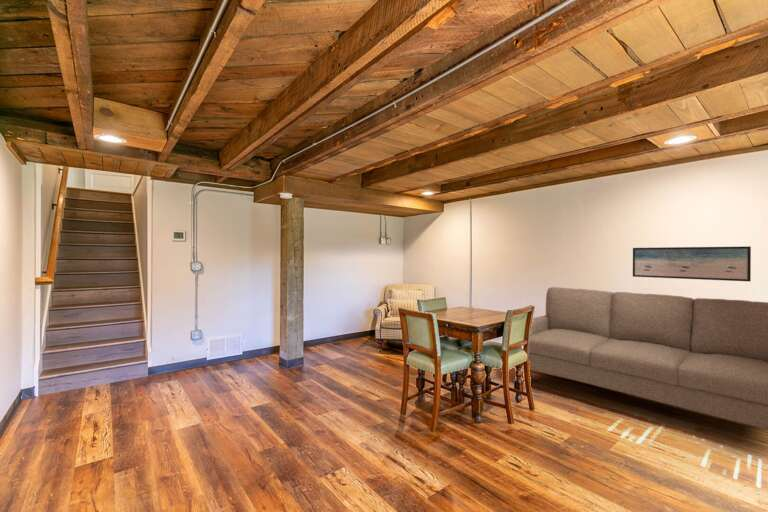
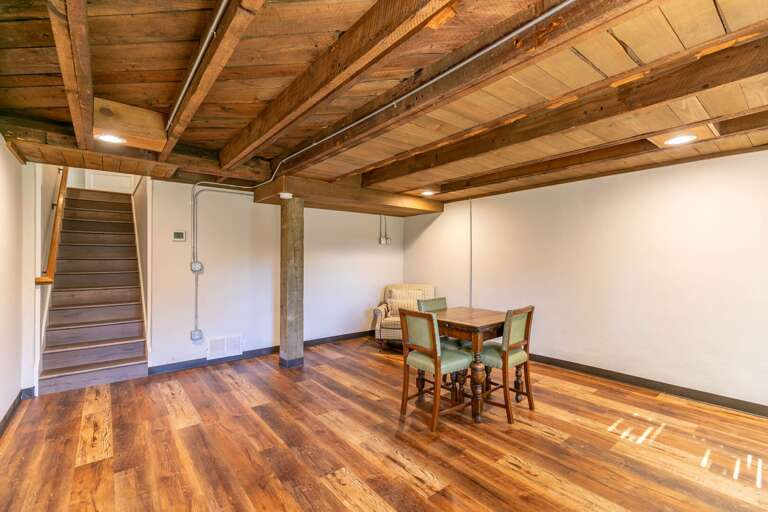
- wall art [632,245,752,282]
- sofa [521,286,768,431]
